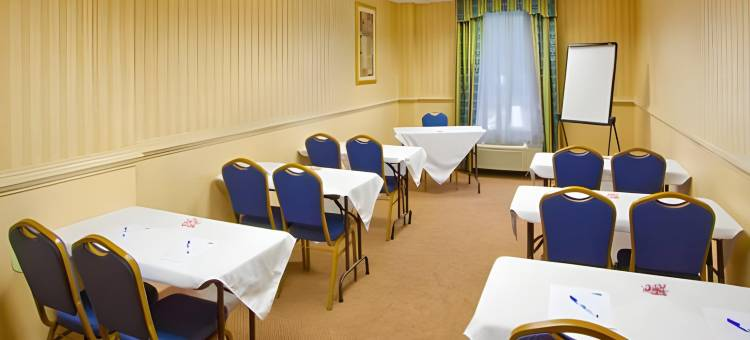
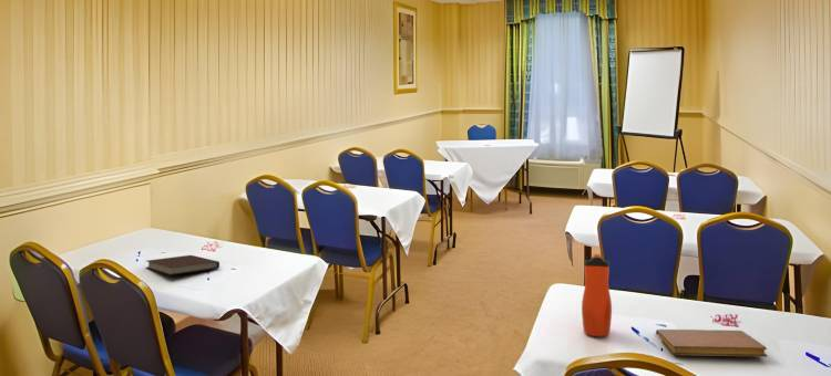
+ water bottle [581,252,613,337]
+ notebook [655,328,768,358]
+ notebook [145,254,220,276]
